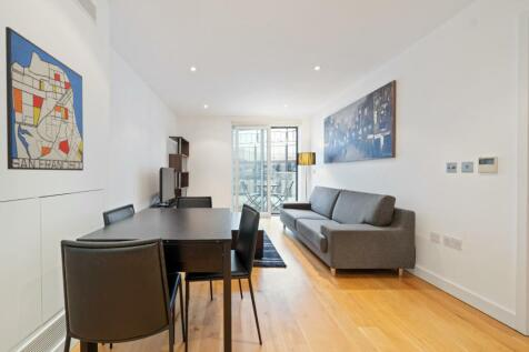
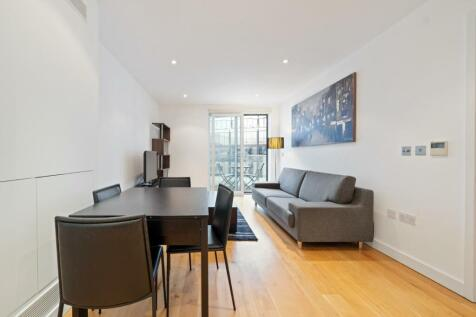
- wall art [4,26,84,172]
